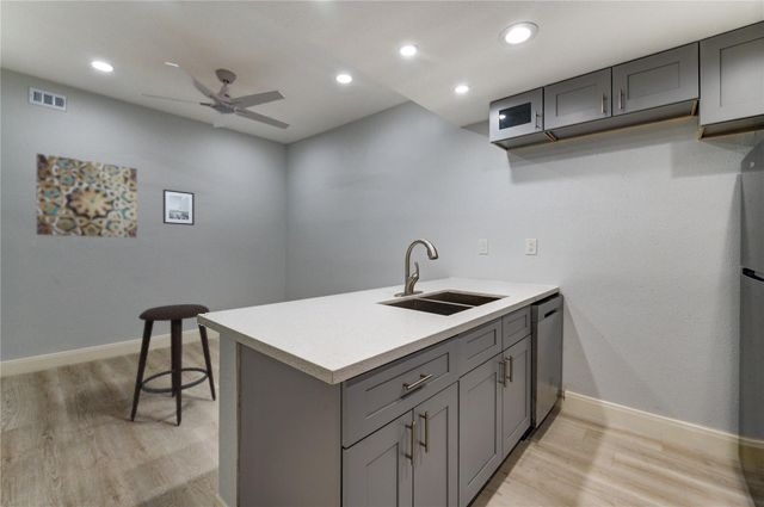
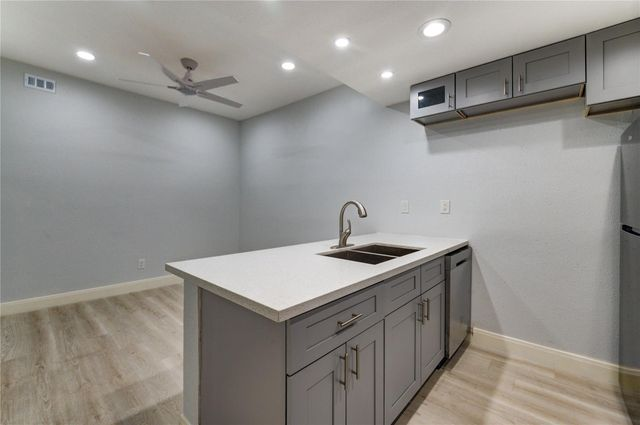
- wall art [36,153,138,239]
- stool [129,303,217,426]
- wall art [162,188,196,227]
